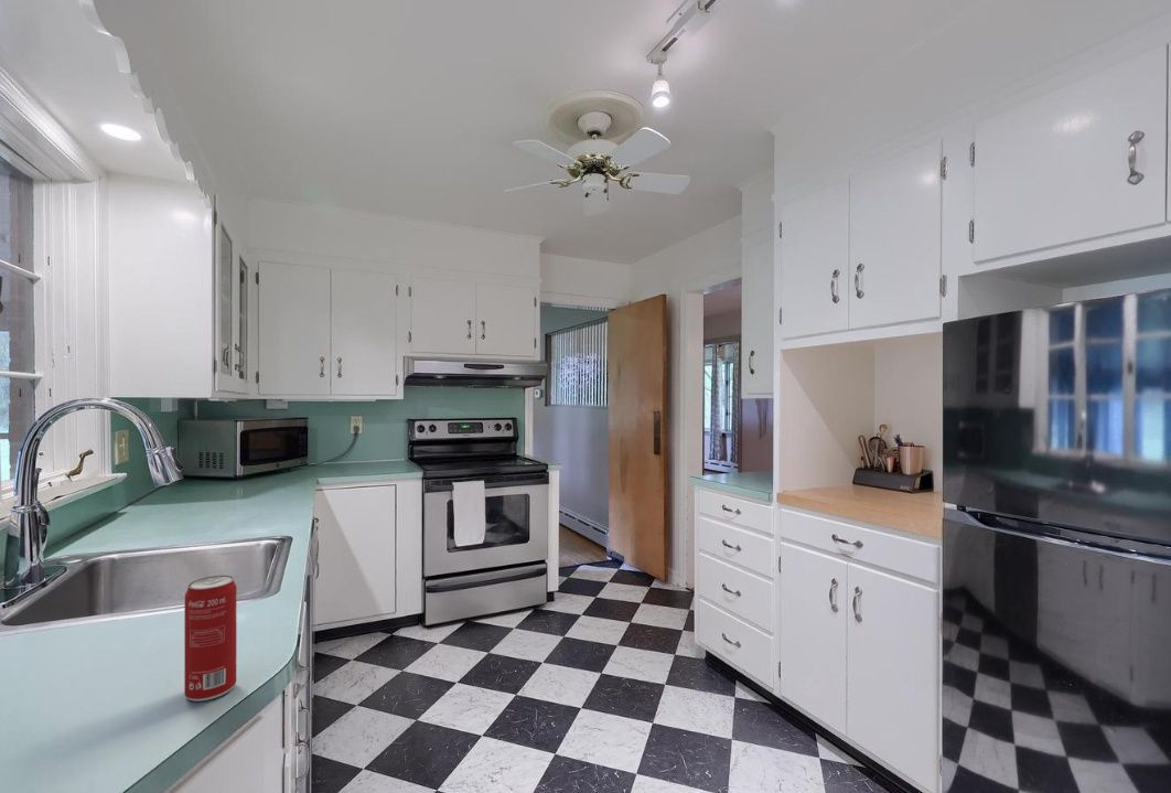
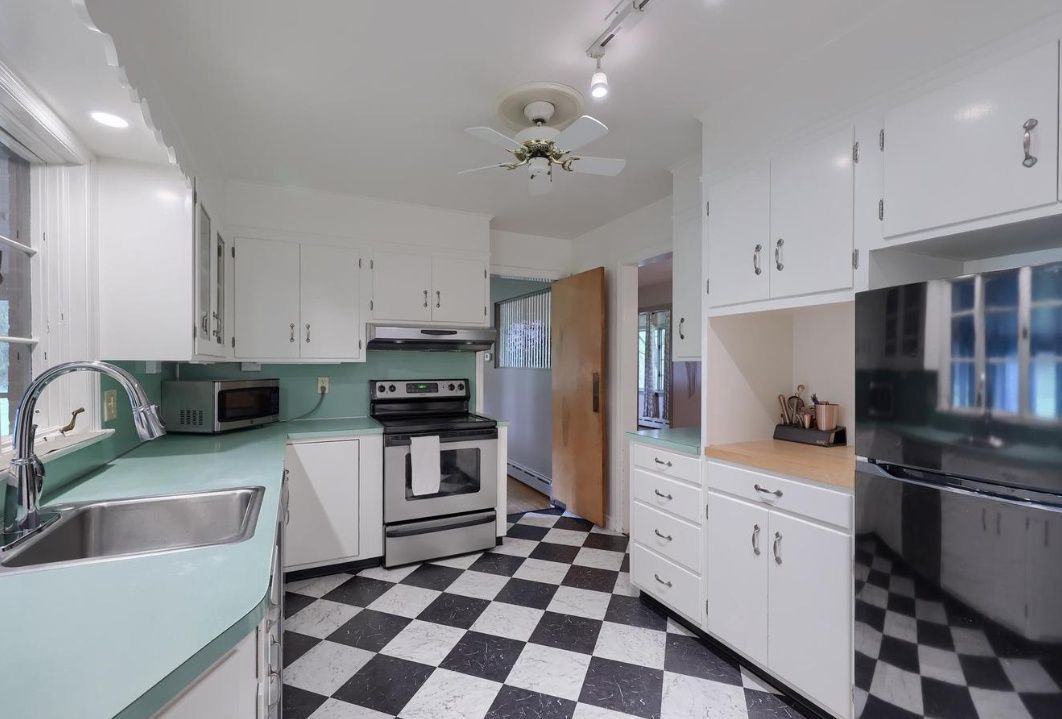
- beverage can [183,575,238,703]
